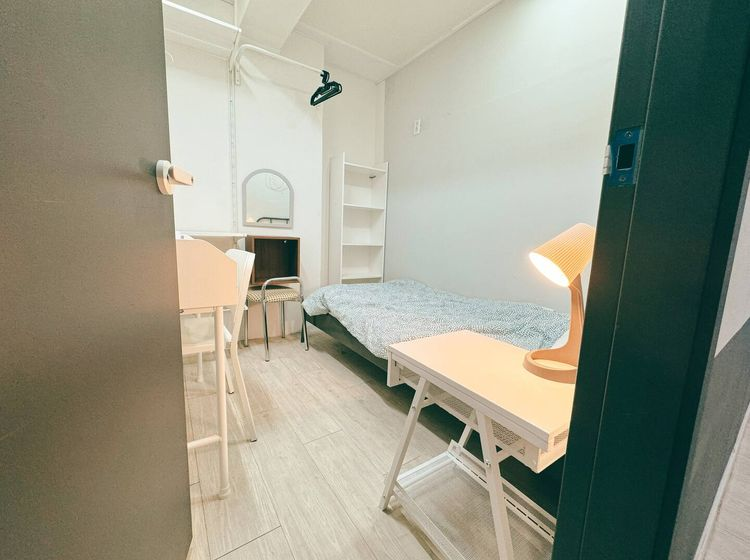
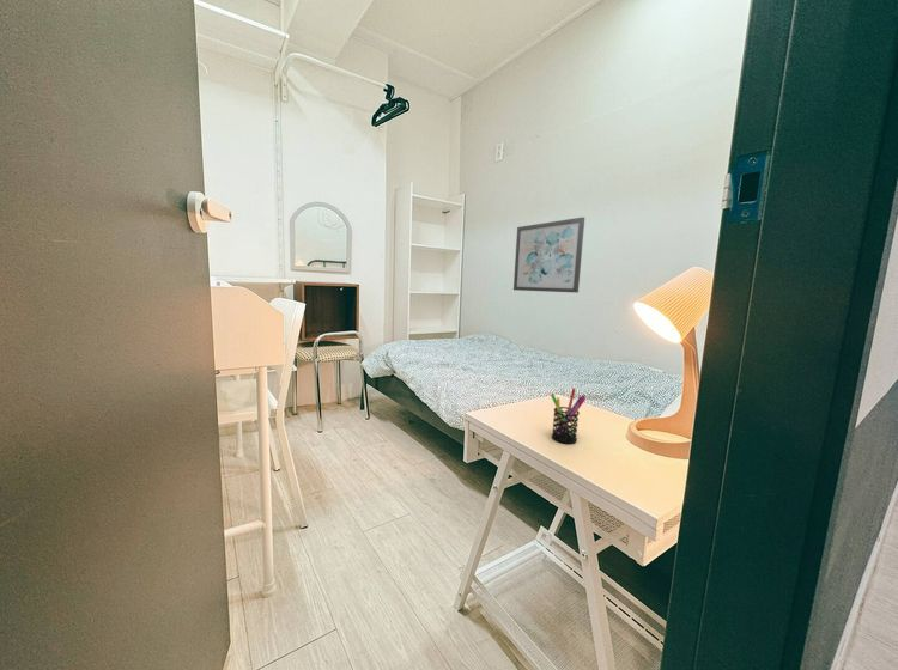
+ pen holder [550,386,587,444]
+ wall art [512,215,585,294]
